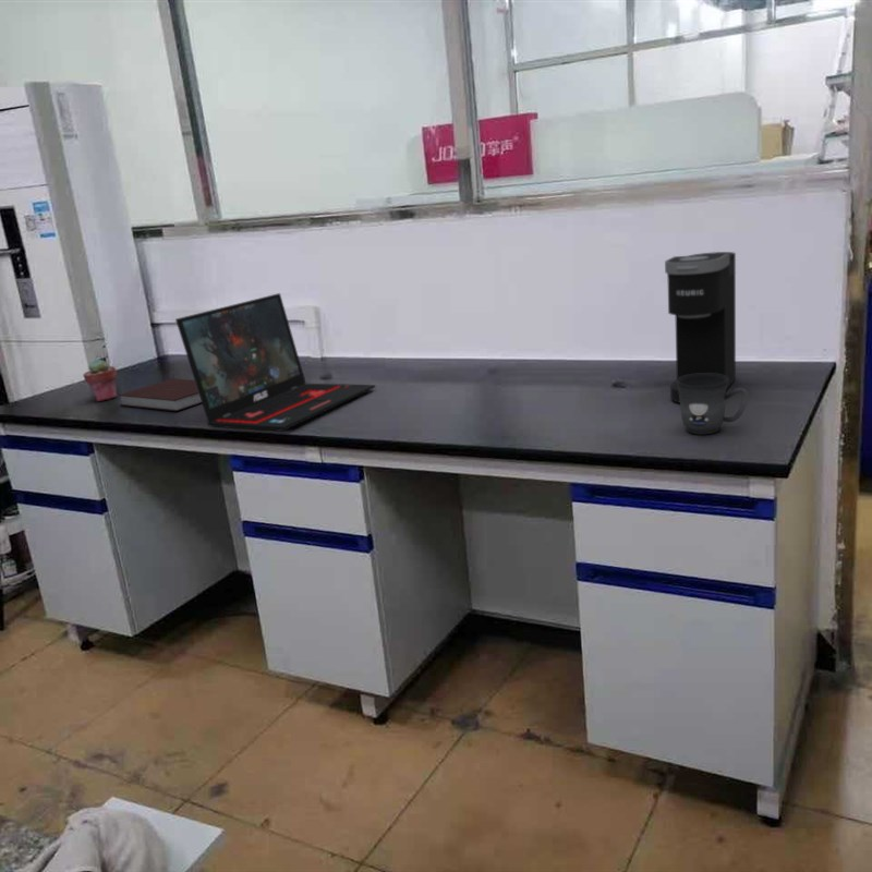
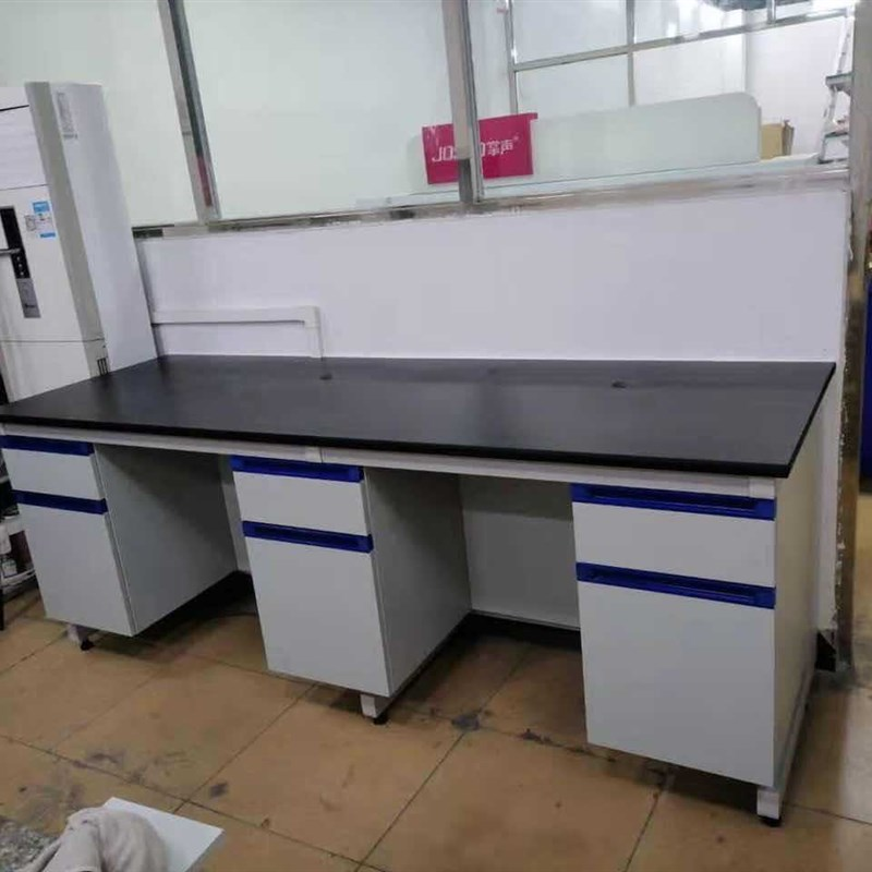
- mug [676,374,749,435]
- potted succulent [82,358,119,402]
- coffee maker [664,251,737,404]
- laptop [174,292,376,433]
- notebook [118,377,203,412]
